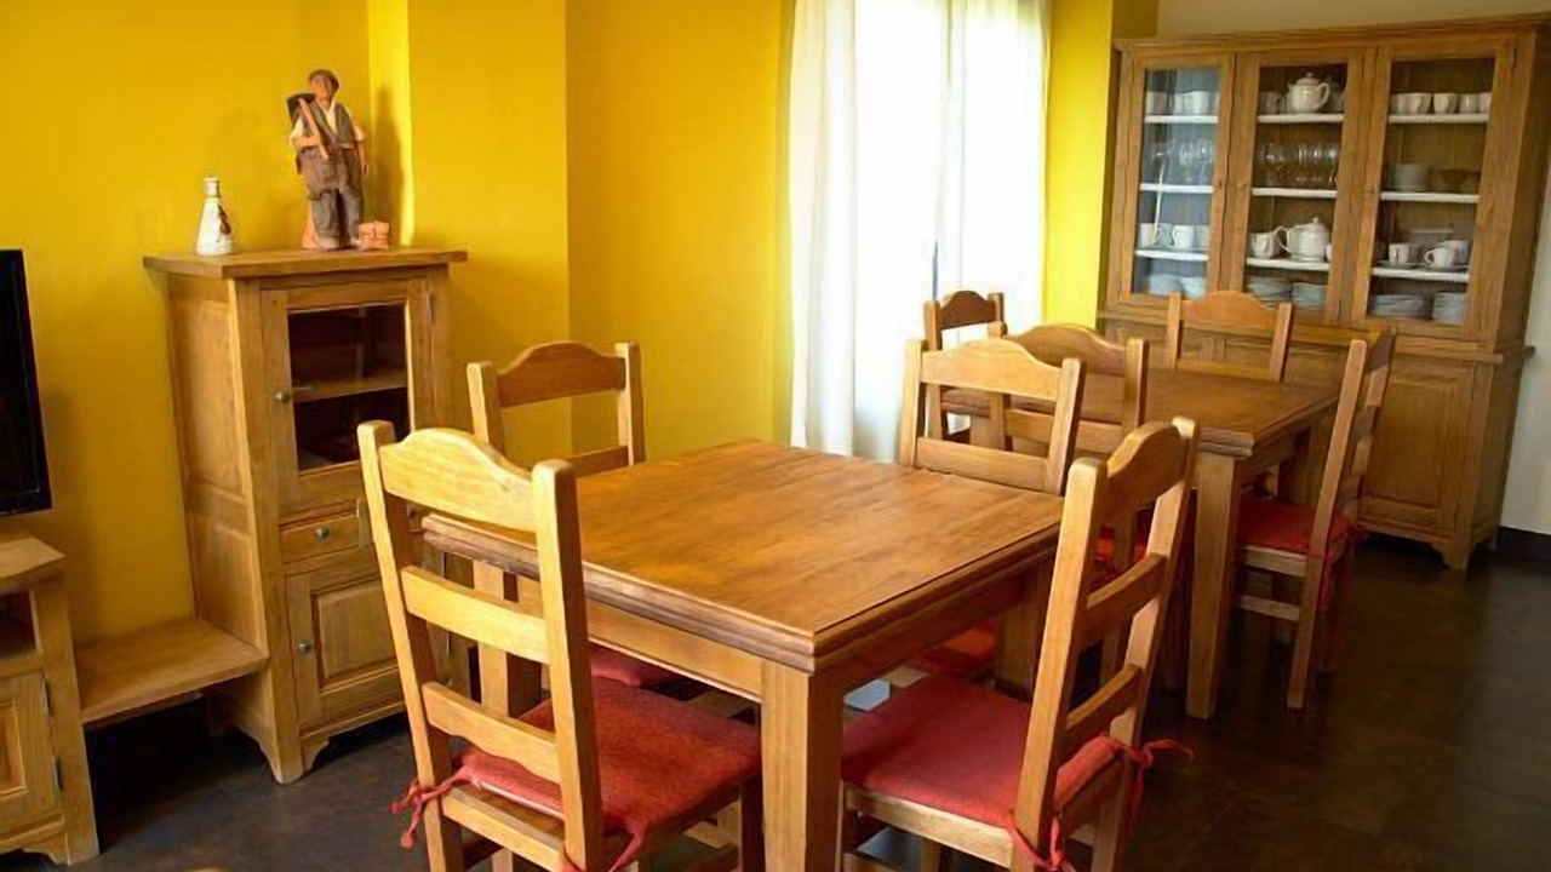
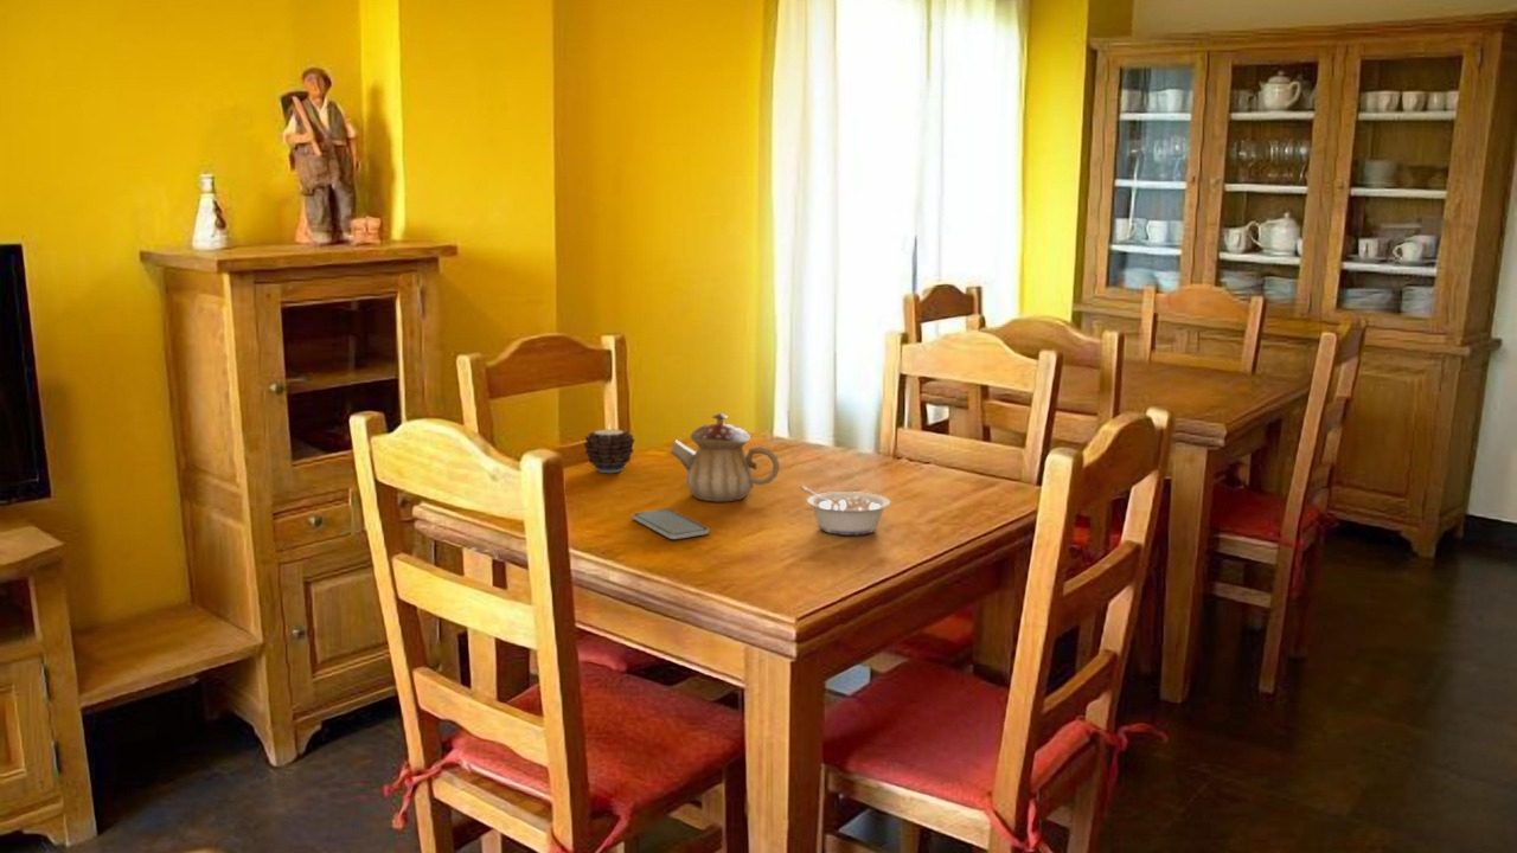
+ smartphone [632,508,710,540]
+ teapot [670,412,781,502]
+ candle [583,422,635,474]
+ legume [799,485,891,537]
